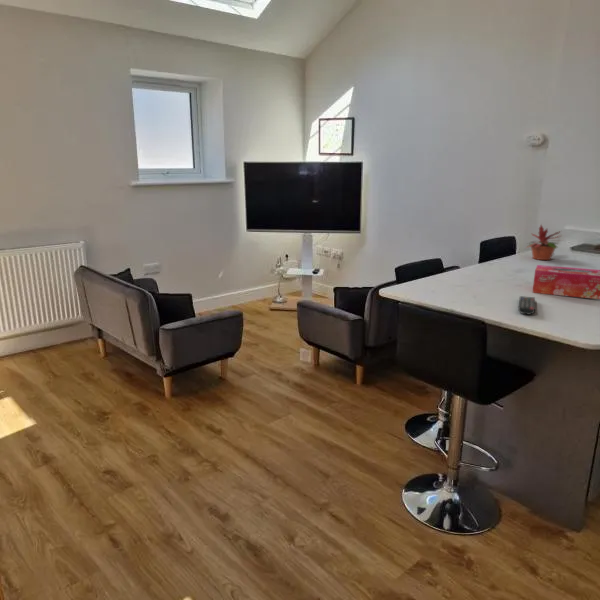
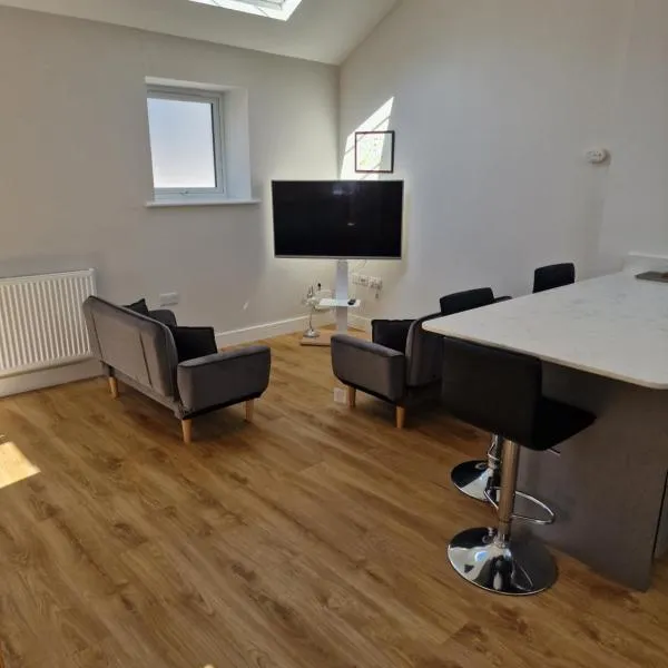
- tissue box [531,264,600,300]
- remote control [517,295,536,316]
- potted plant [525,223,563,261]
